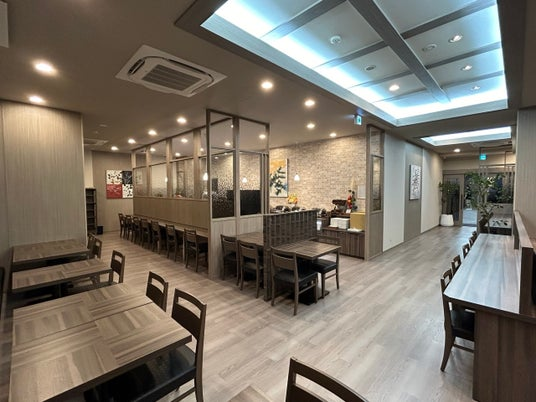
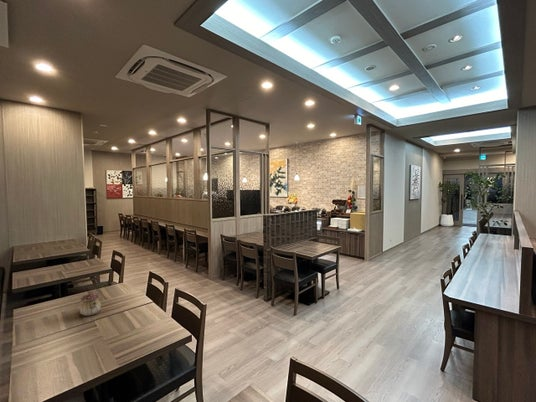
+ teapot [79,290,102,317]
